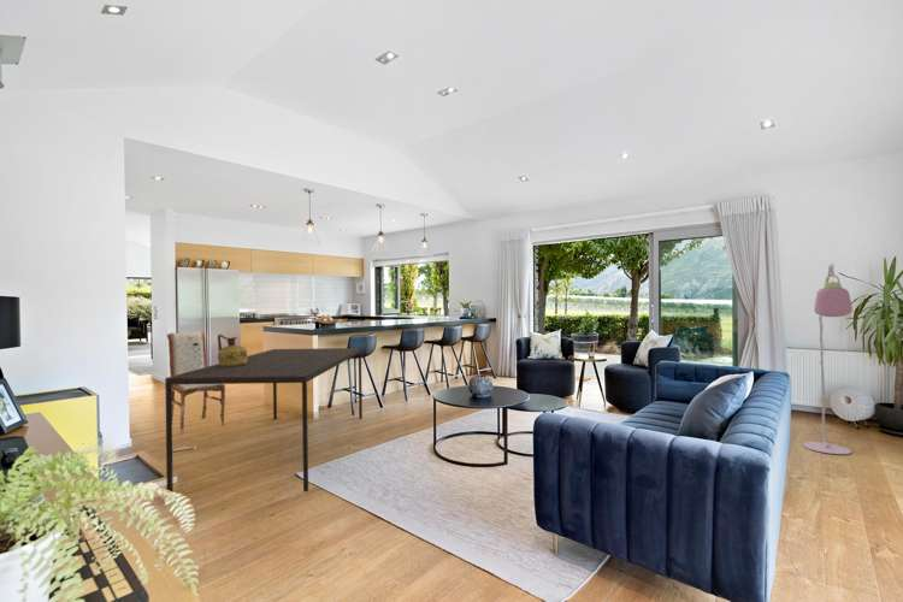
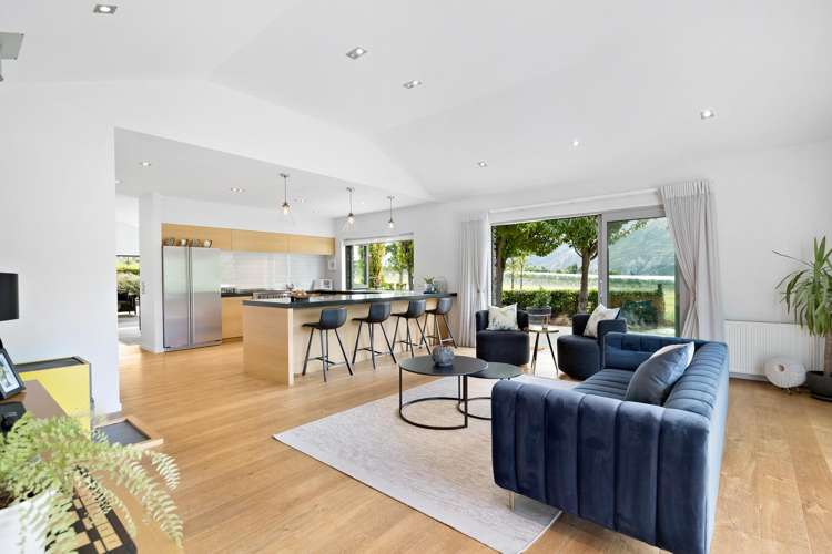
- dining table [164,347,364,492]
- floor lamp [802,262,854,455]
- ceramic jug [217,334,248,366]
- dining chair [166,331,226,453]
